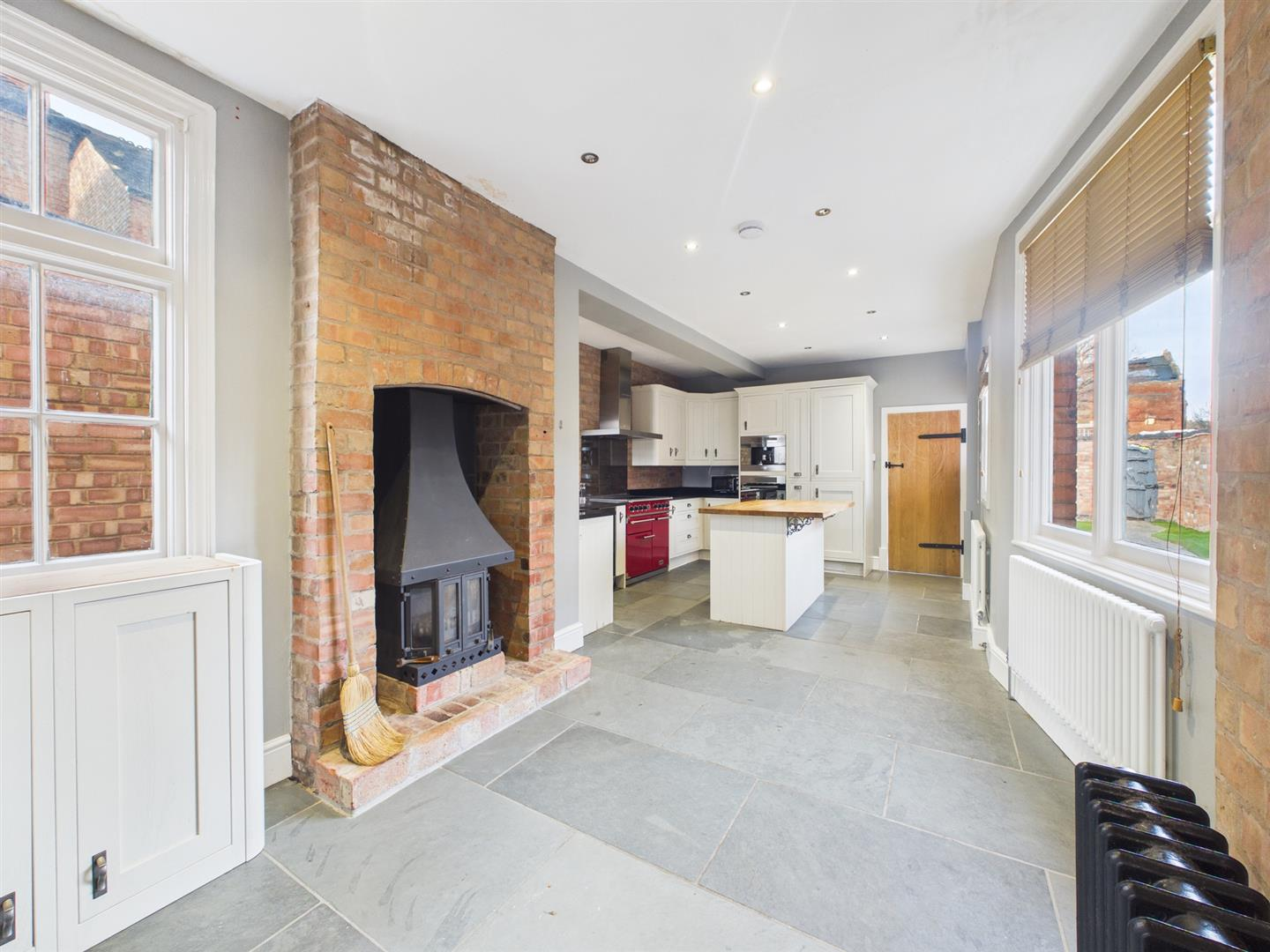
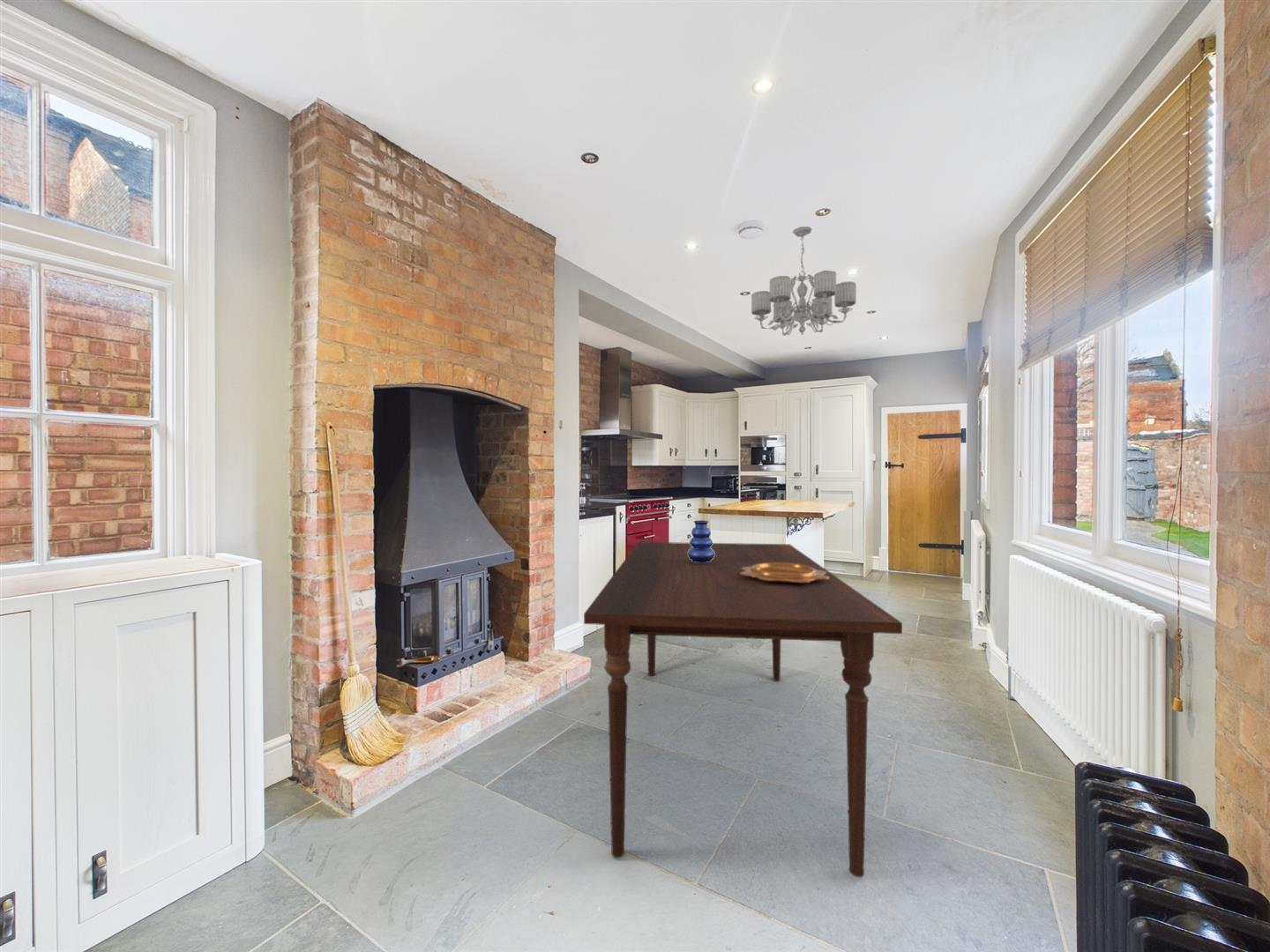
+ vase [688,519,714,563]
+ chandelier [751,226,857,337]
+ decorative bowl [740,562,829,584]
+ dining table [583,541,903,878]
